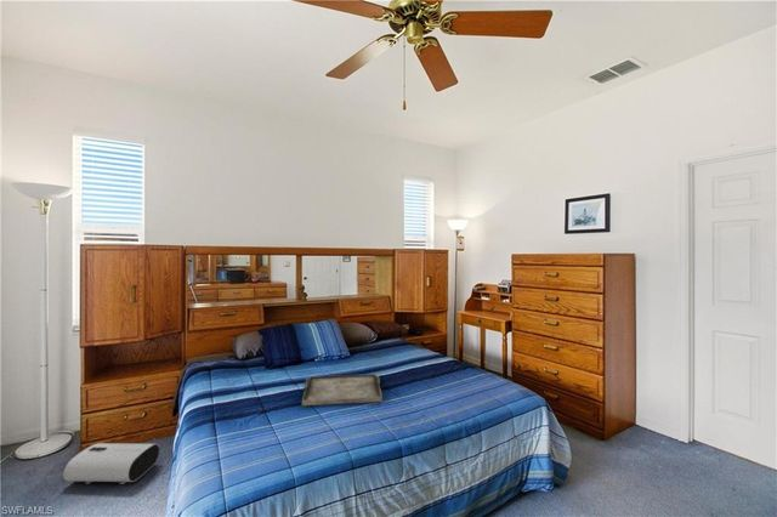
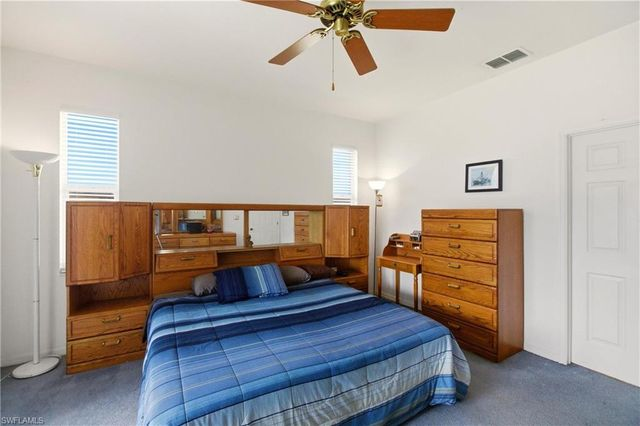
- serving tray [301,373,382,407]
- air purifier [62,442,161,485]
